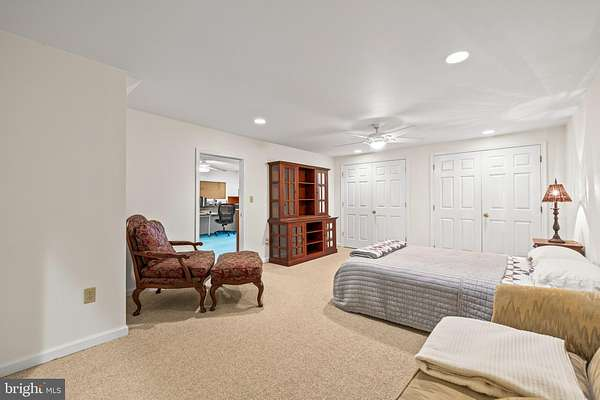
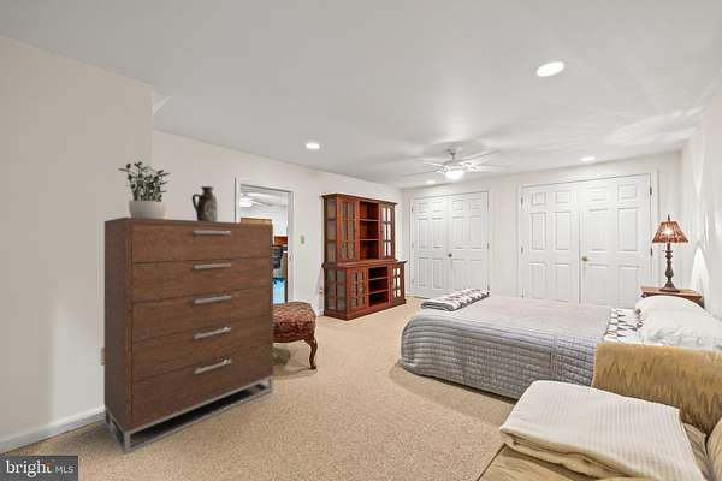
+ dresser [103,216,274,456]
+ decorative vase [191,185,219,221]
+ potted plant [117,160,171,219]
